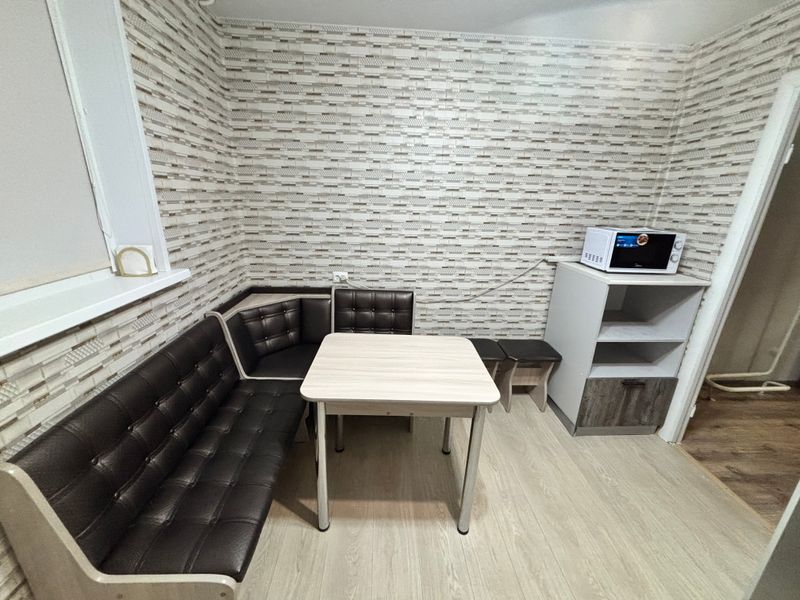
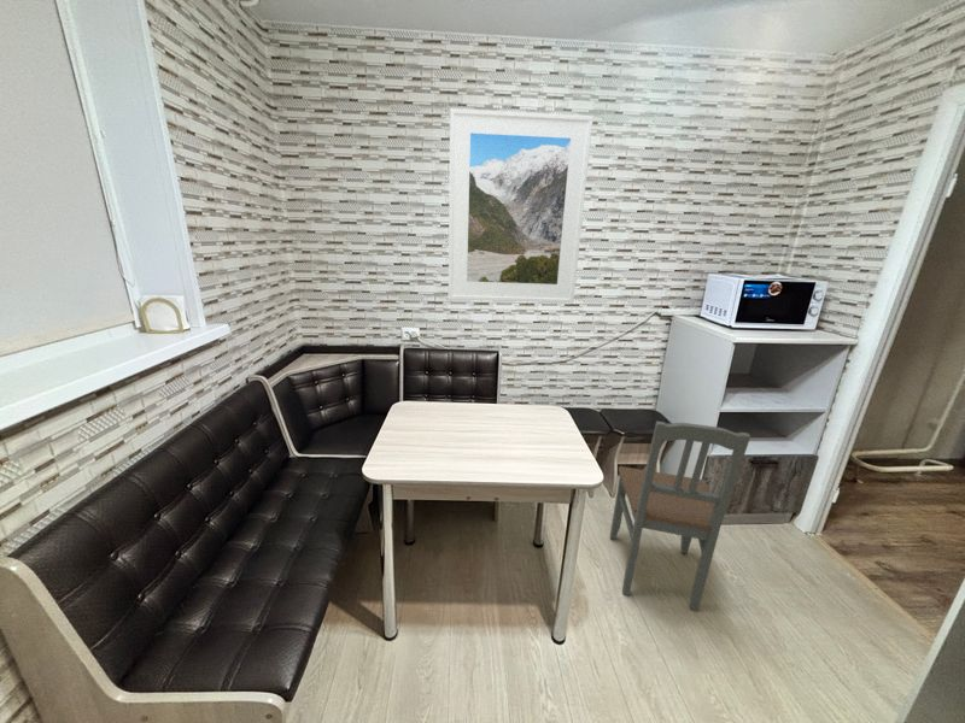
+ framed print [448,107,595,304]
+ dining chair [609,419,751,613]
